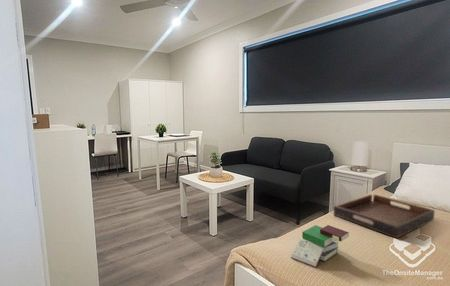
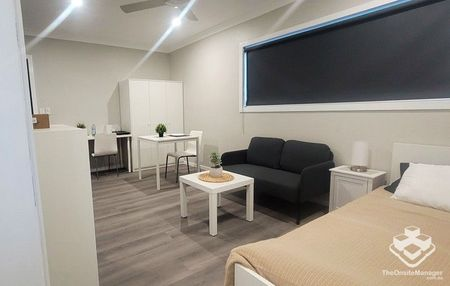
- book [290,224,350,268]
- serving tray [333,194,436,240]
